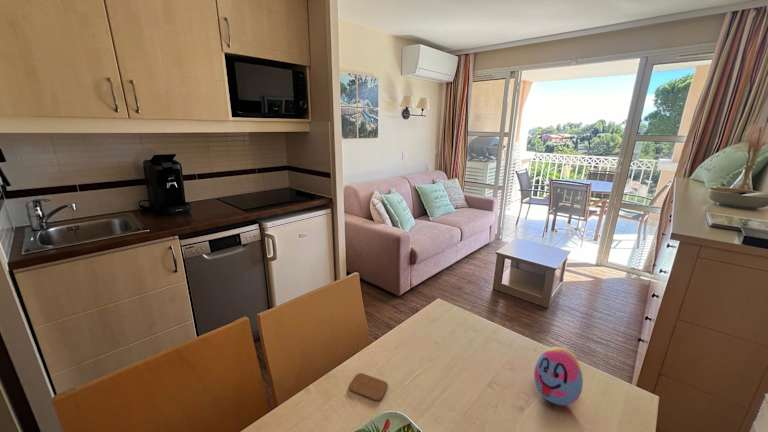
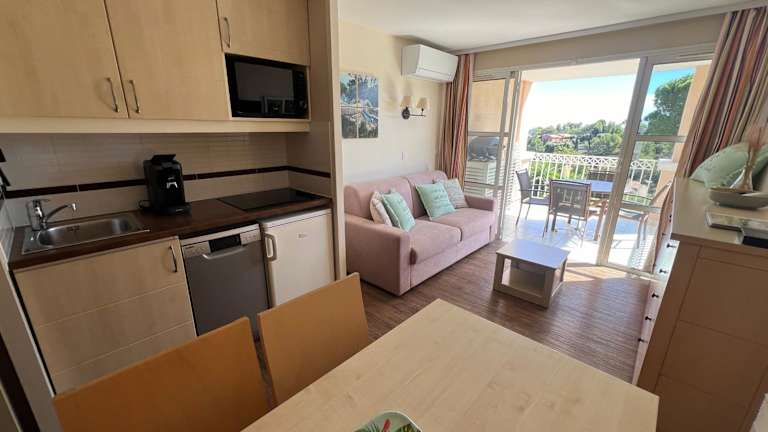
- coaster [348,372,389,402]
- decorative egg [533,346,584,406]
